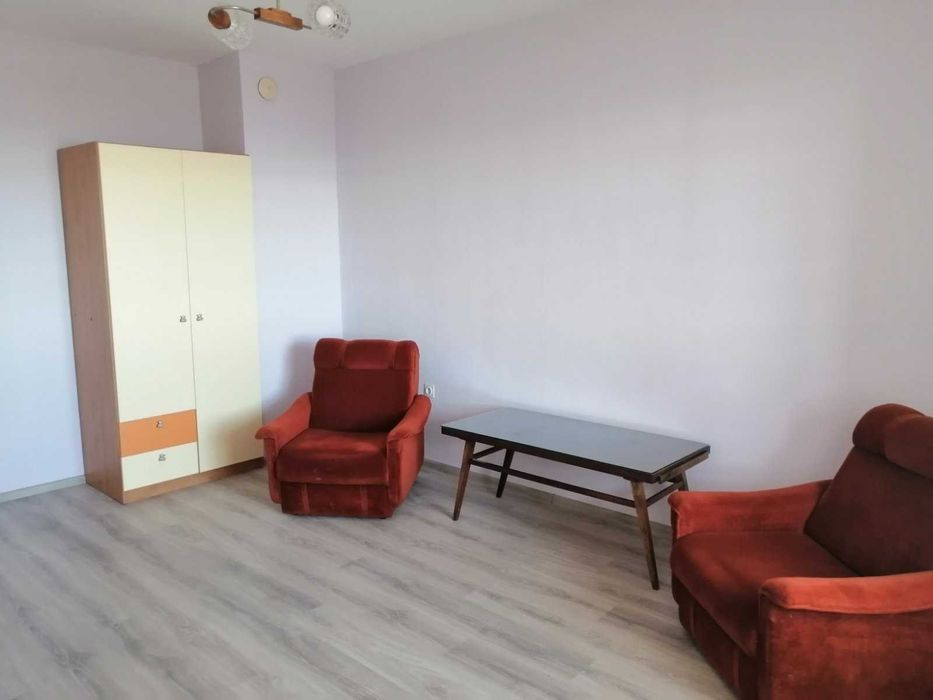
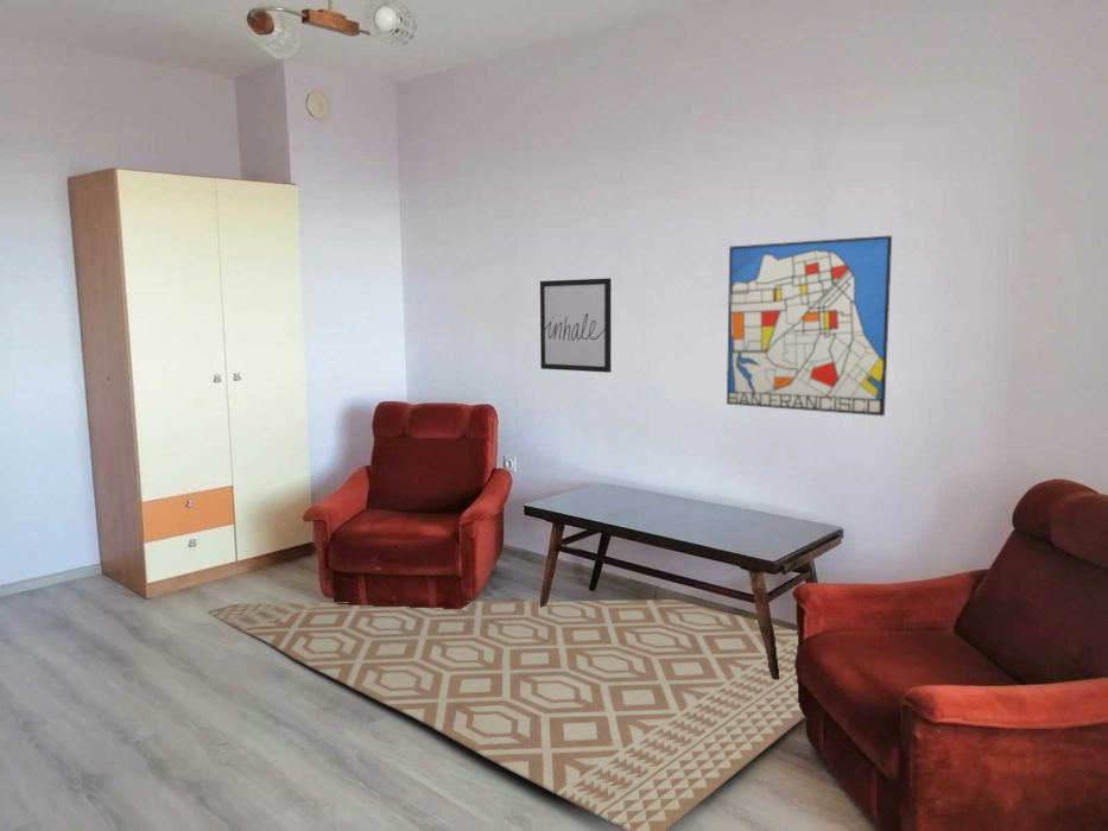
+ wall art [539,277,613,374]
+ rug [207,598,806,831]
+ wall art [726,234,893,417]
